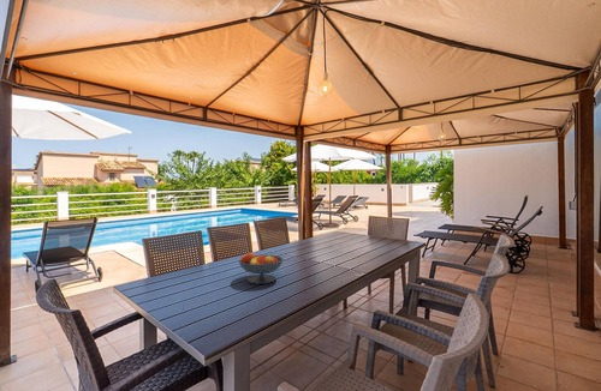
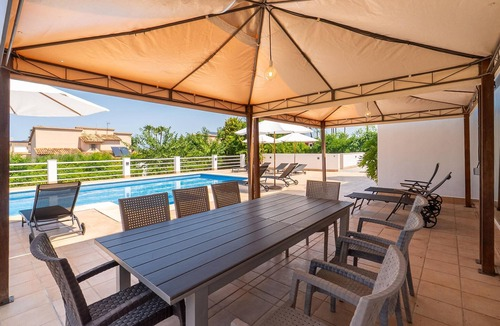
- fruit bowl [238,252,285,285]
